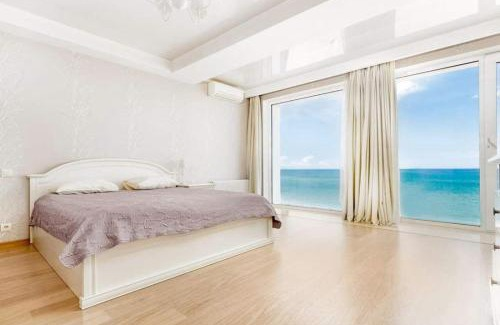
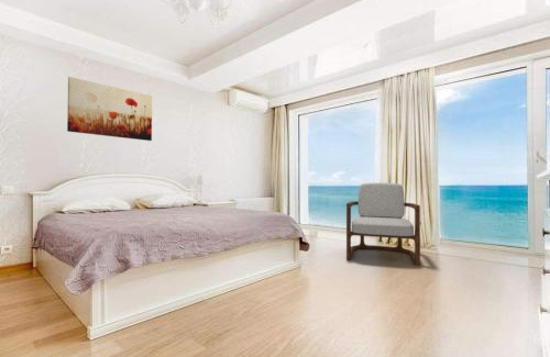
+ wall art [66,76,153,142]
+ armchair [345,181,421,267]
